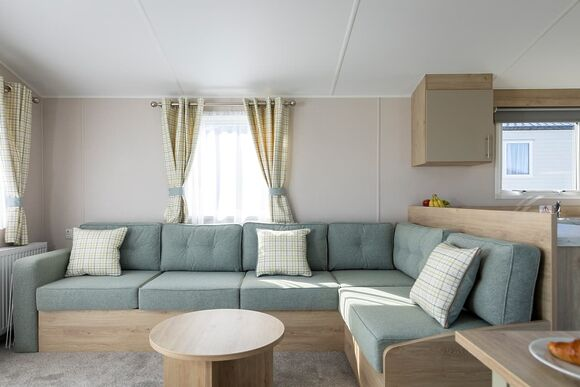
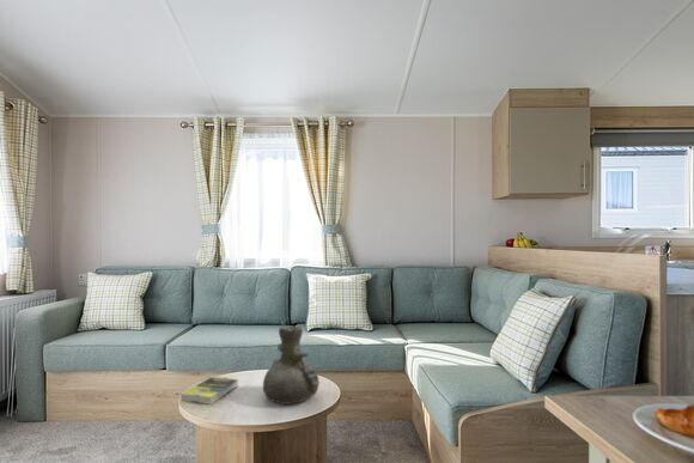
+ book [179,376,239,406]
+ vase [262,325,322,406]
